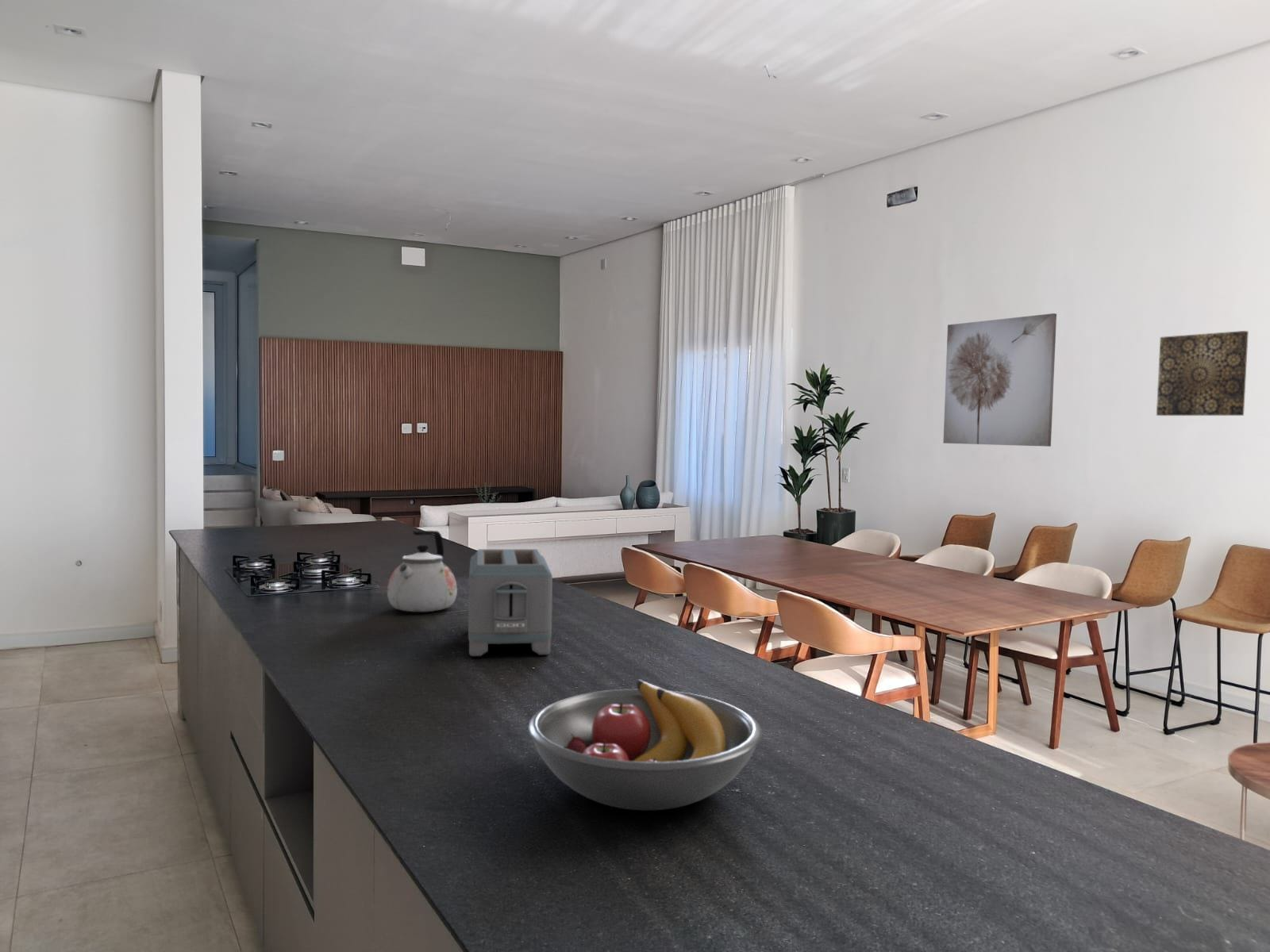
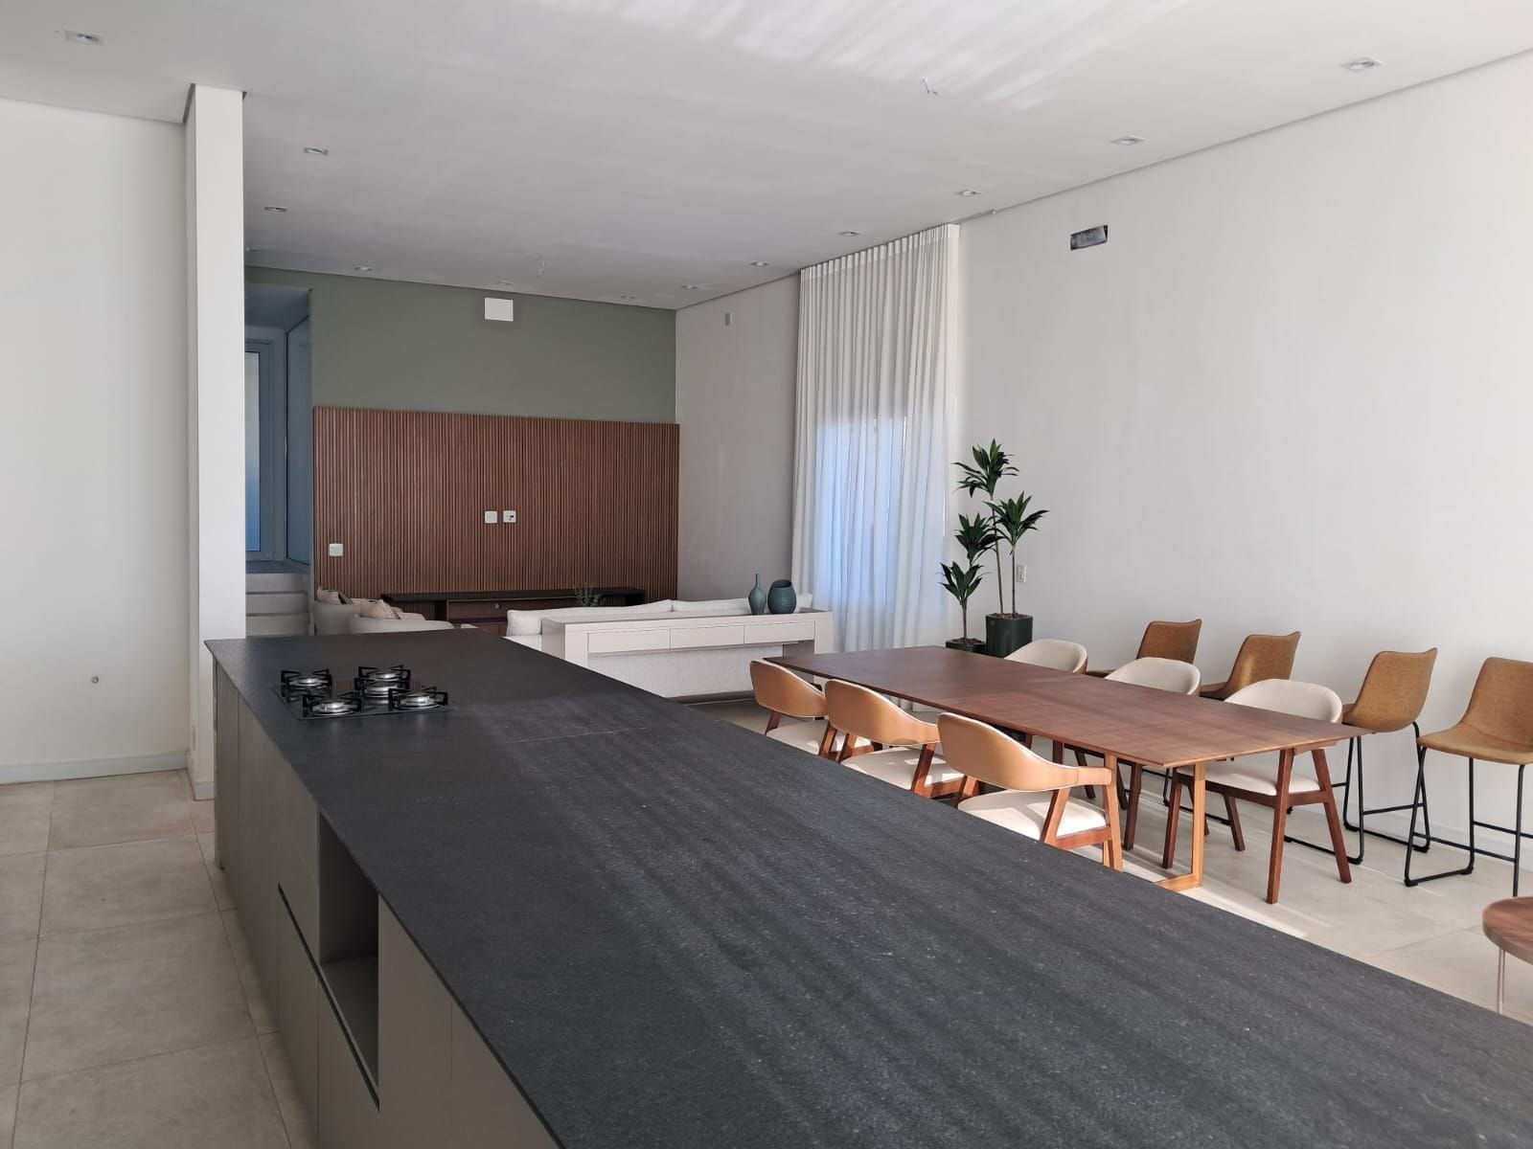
- fruit bowl [527,678,763,811]
- wall art [1156,330,1249,417]
- wall art [942,313,1057,447]
- toaster [468,548,553,657]
- kettle [387,530,458,612]
